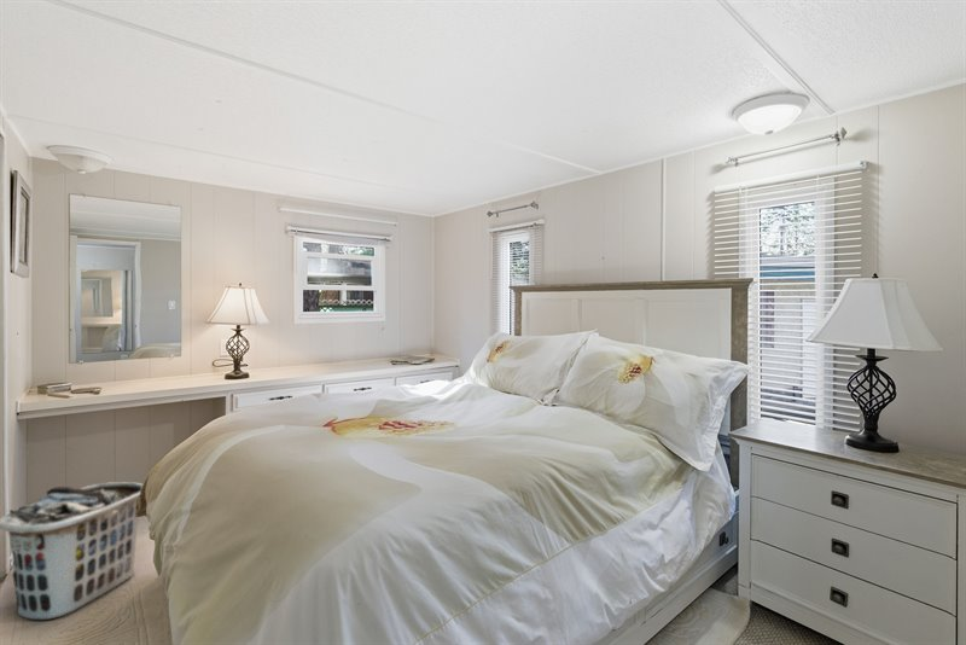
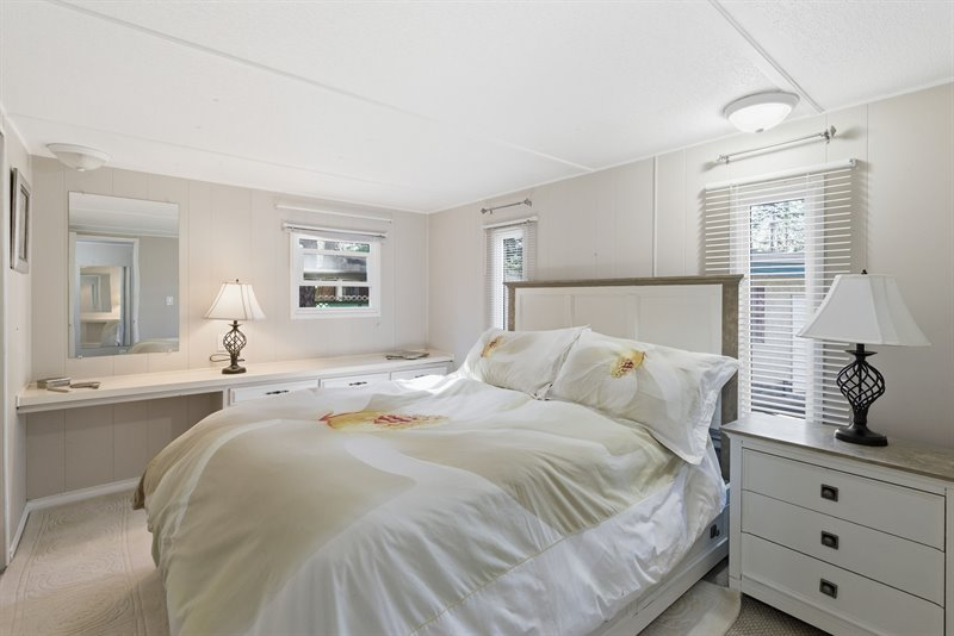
- clothes hamper [0,481,144,621]
